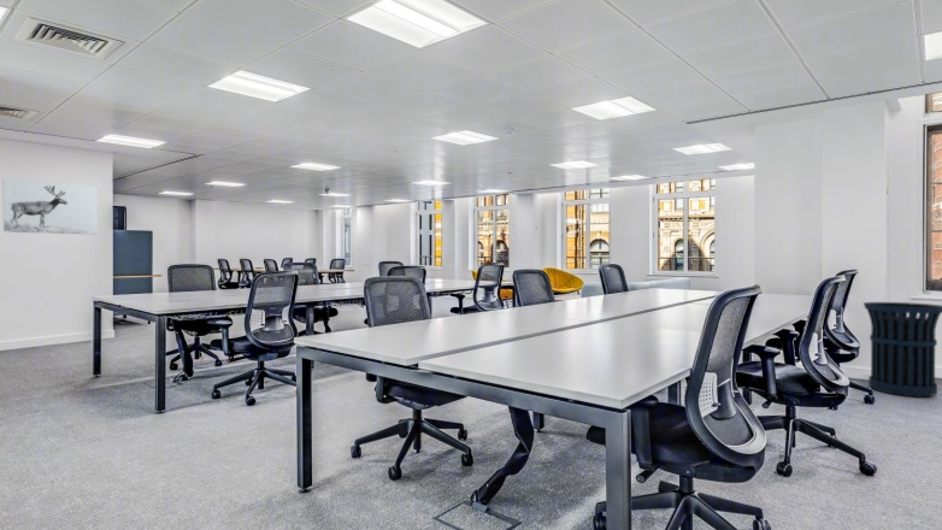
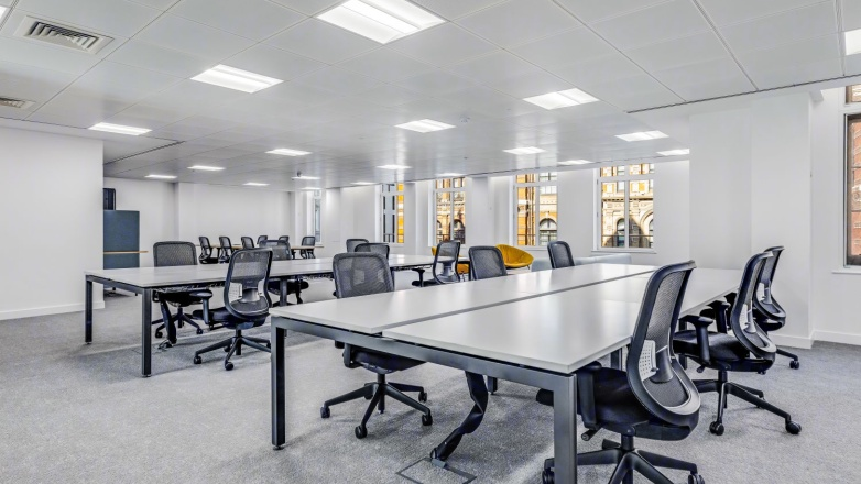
- wall art [1,177,99,236]
- trash can [862,301,942,399]
